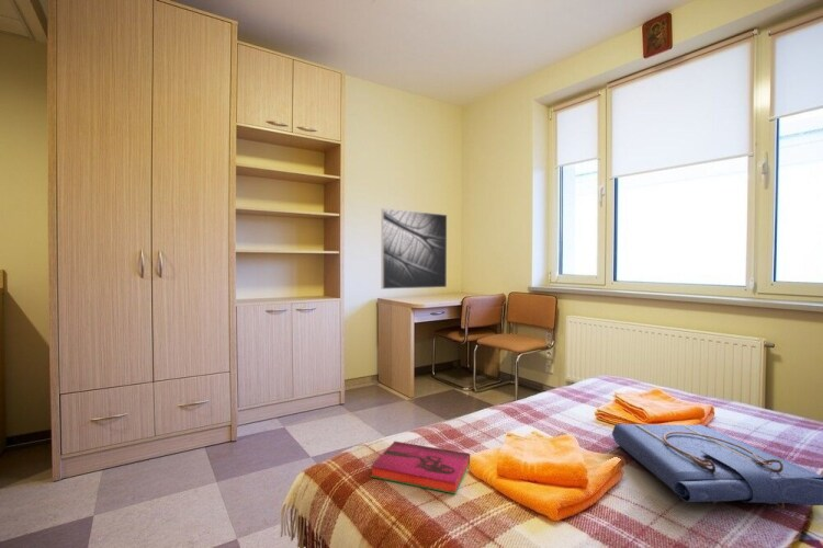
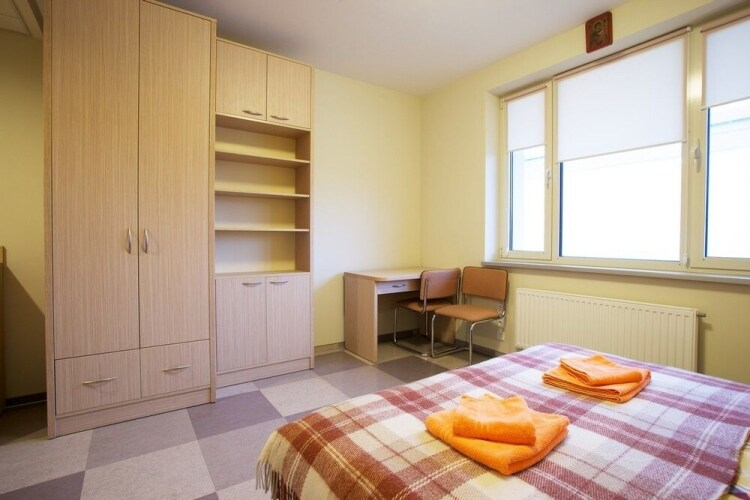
- tote bag [611,423,823,510]
- hardback book [370,441,471,495]
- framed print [381,207,448,290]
